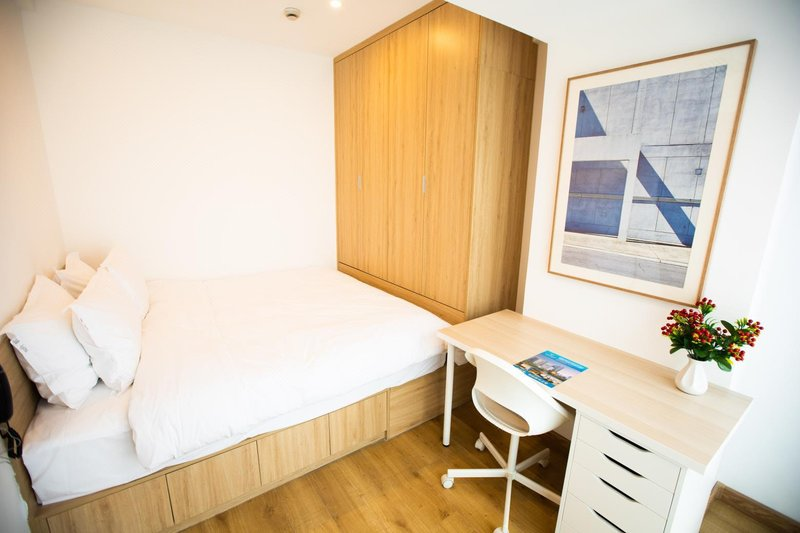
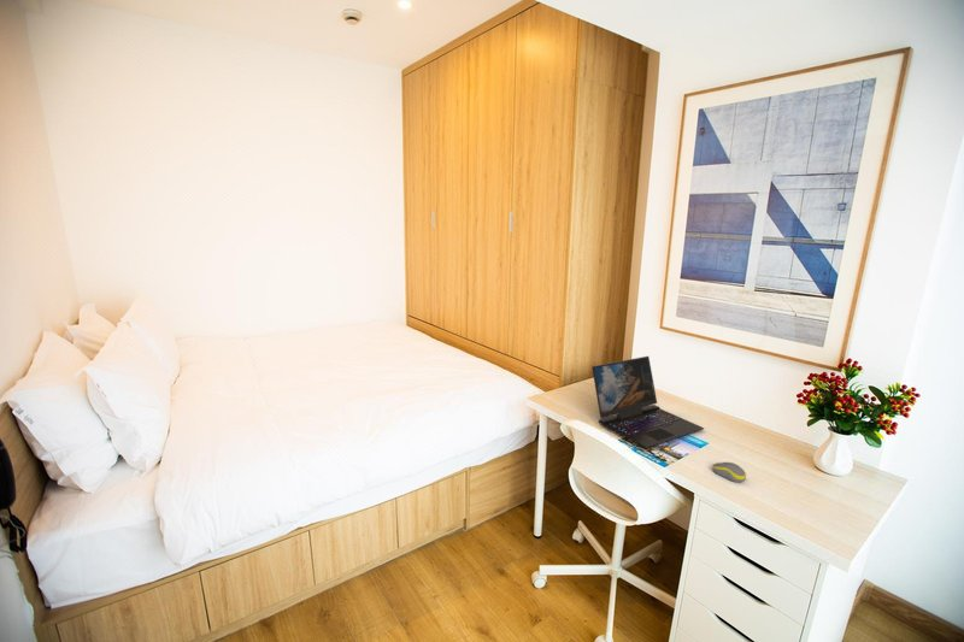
+ laptop [590,355,705,449]
+ computer mouse [711,461,747,483]
